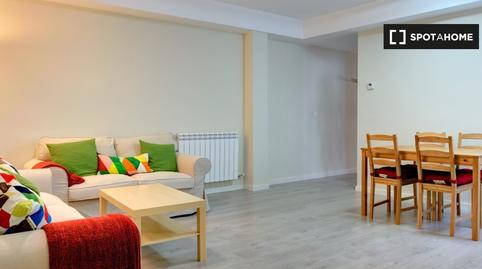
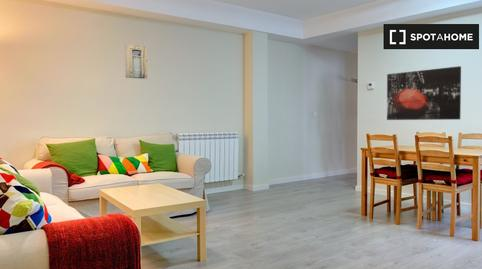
+ wall art [386,65,462,121]
+ wall art [124,44,148,80]
